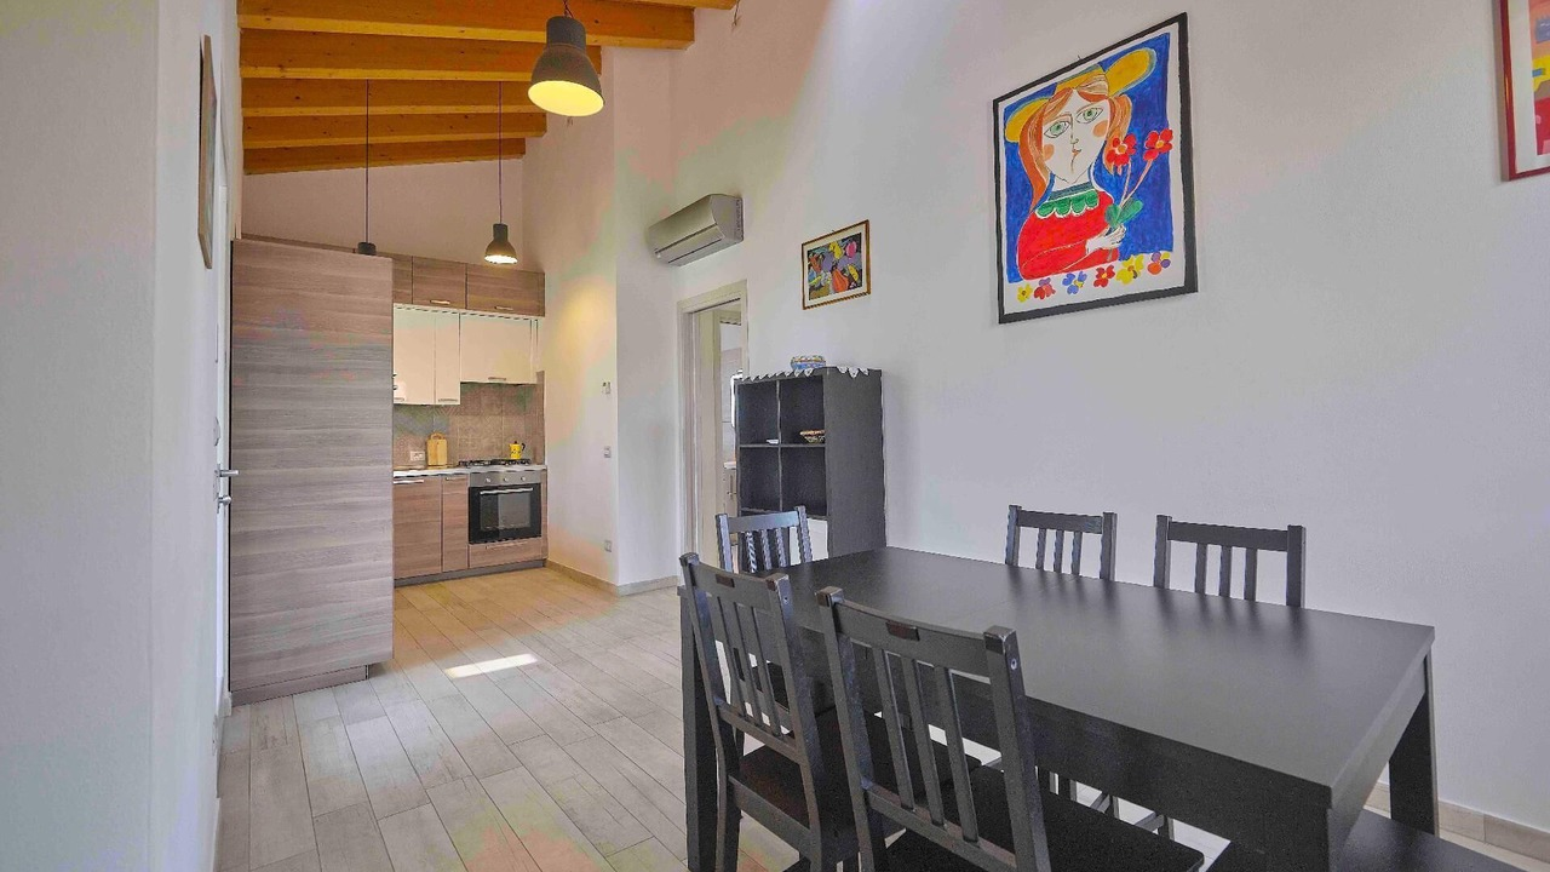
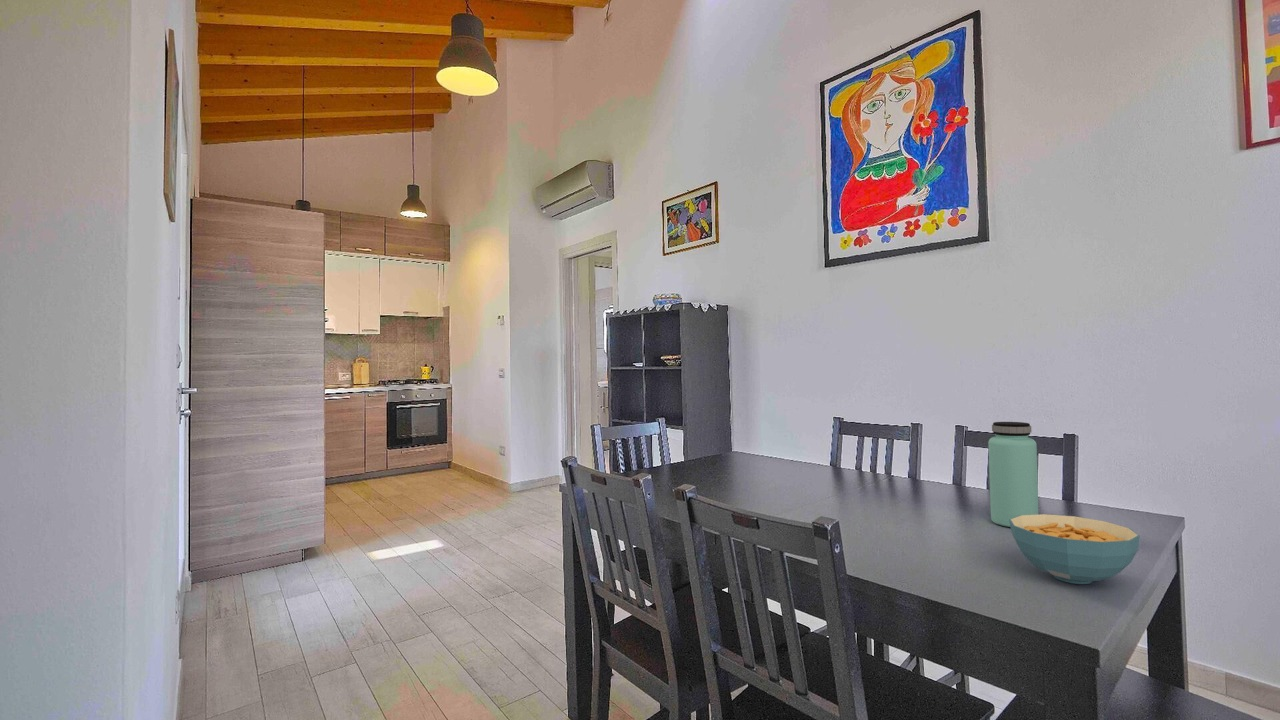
+ bottle [987,421,1039,528]
+ cereal bowl [1009,513,1141,585]
